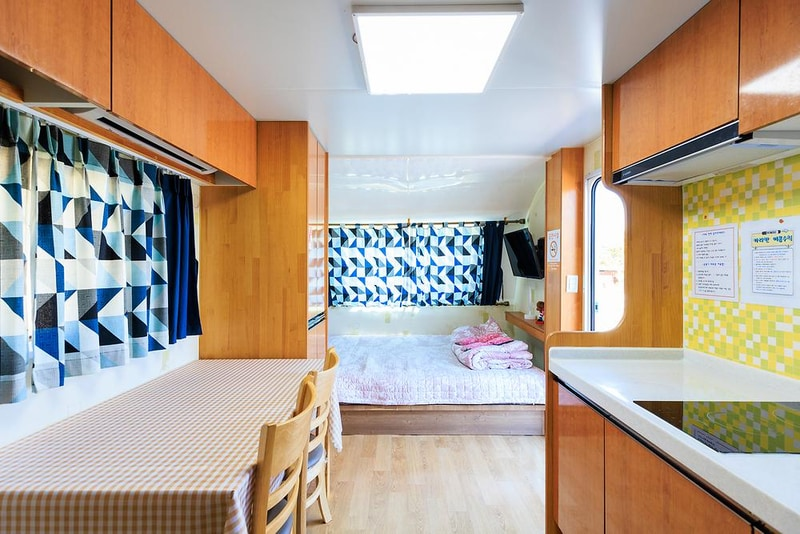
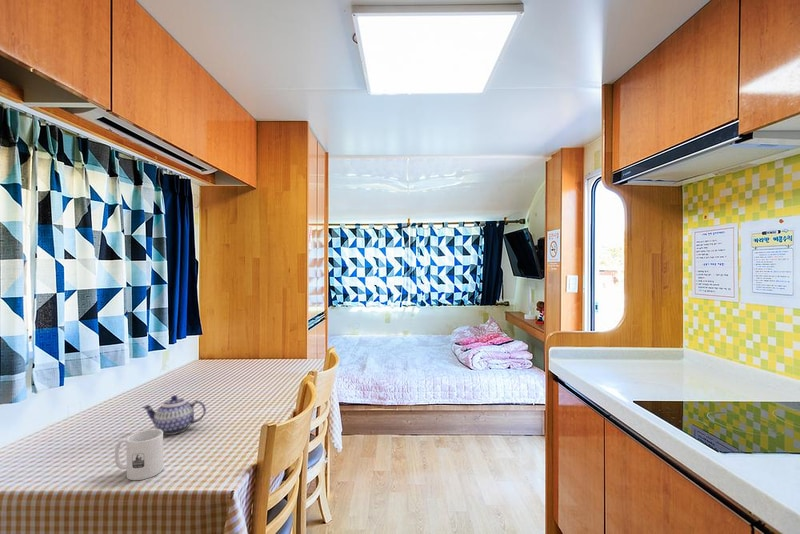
+ teapot [141,394,207,436]
+ mug [114,428,164,481]
